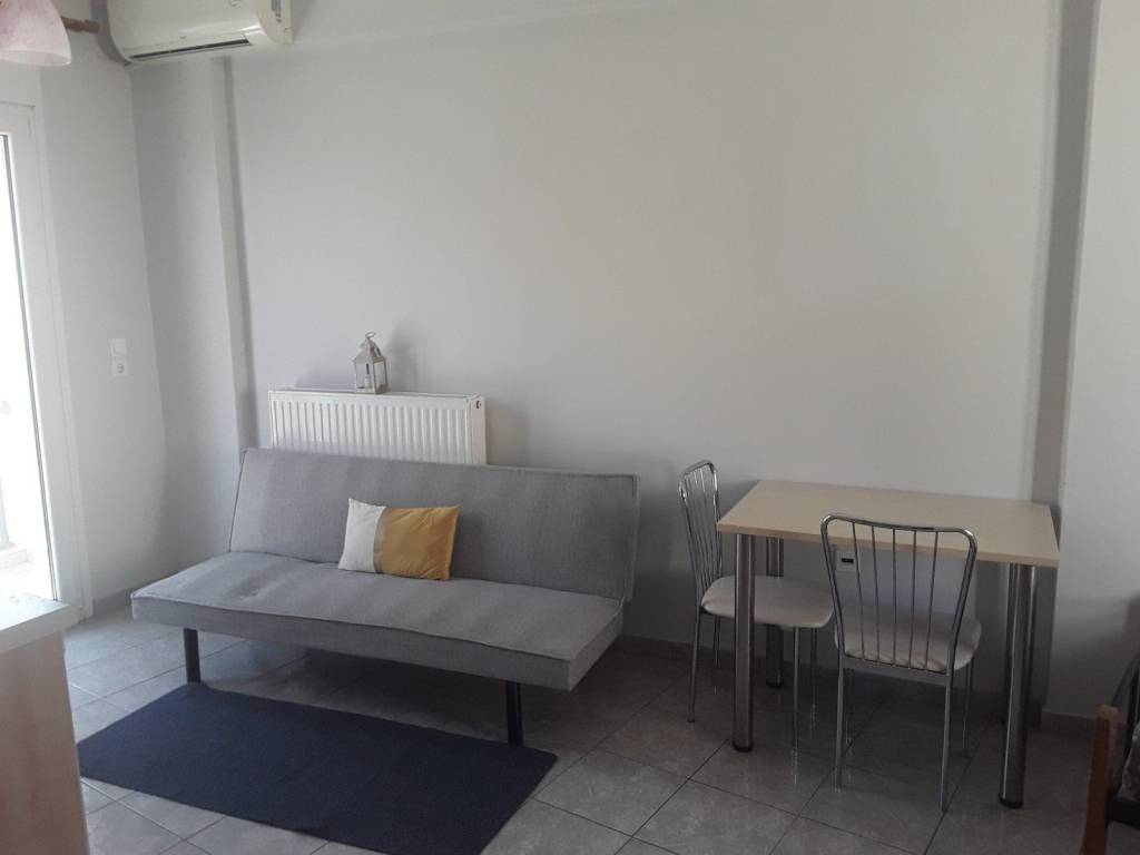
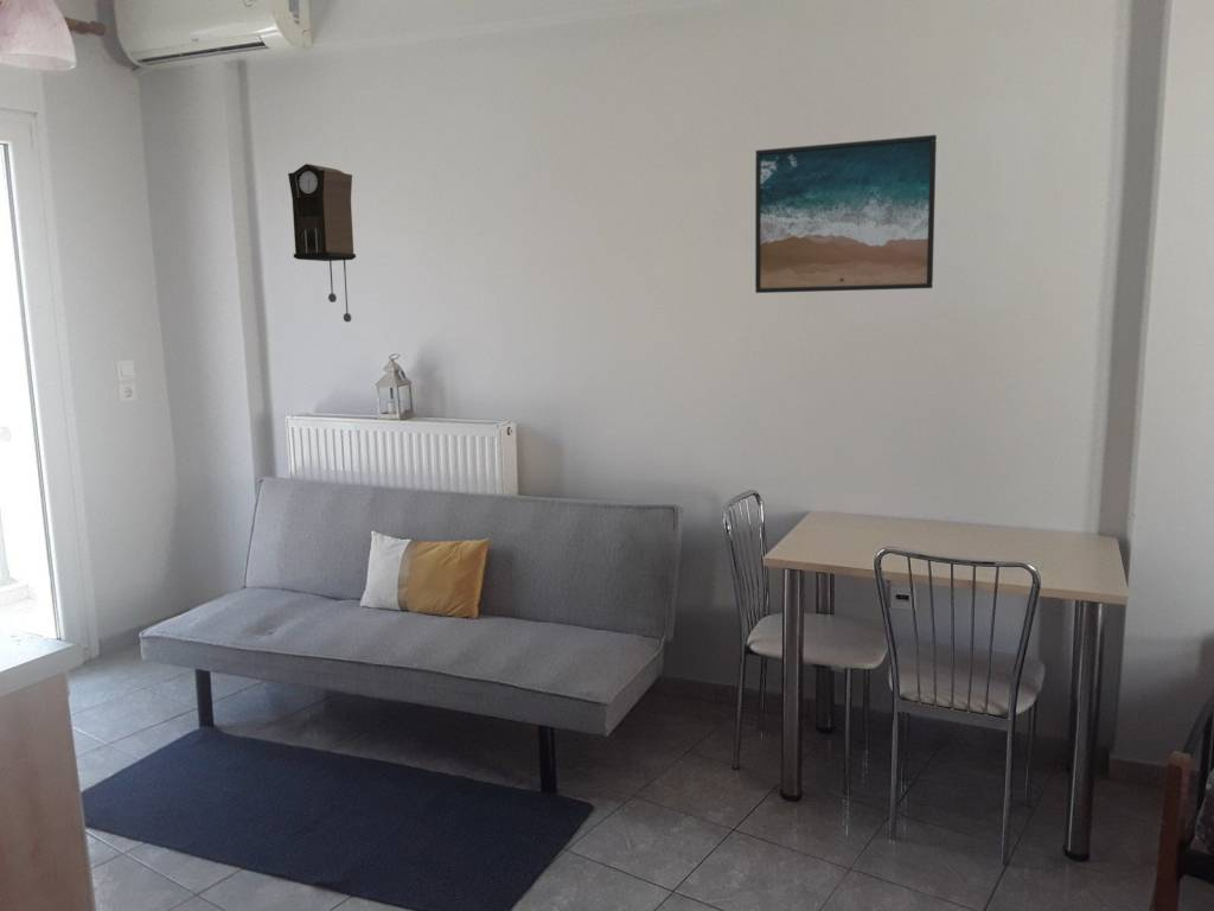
+ pendulum clock [287,163,357,323]
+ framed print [754,133,938,294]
